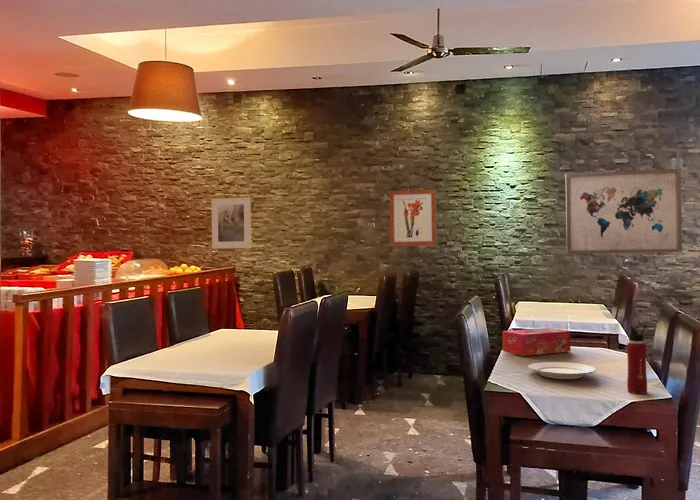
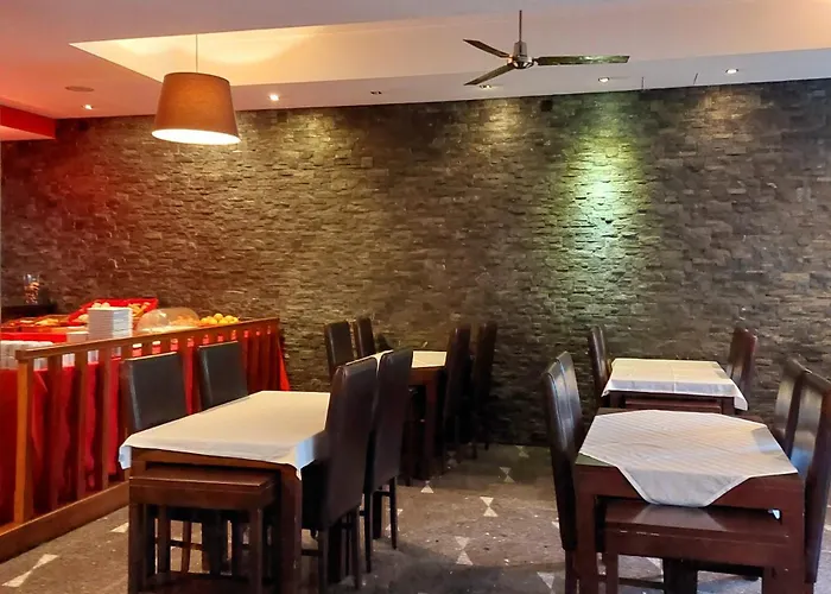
- wall art [389,188,437,247]
- plate [527,361,597,380]
- wall art [565,168,683,255]
- water bottle [626,324,648,394]
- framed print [211,196,252,250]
- tissue box [501,327,571,357]
